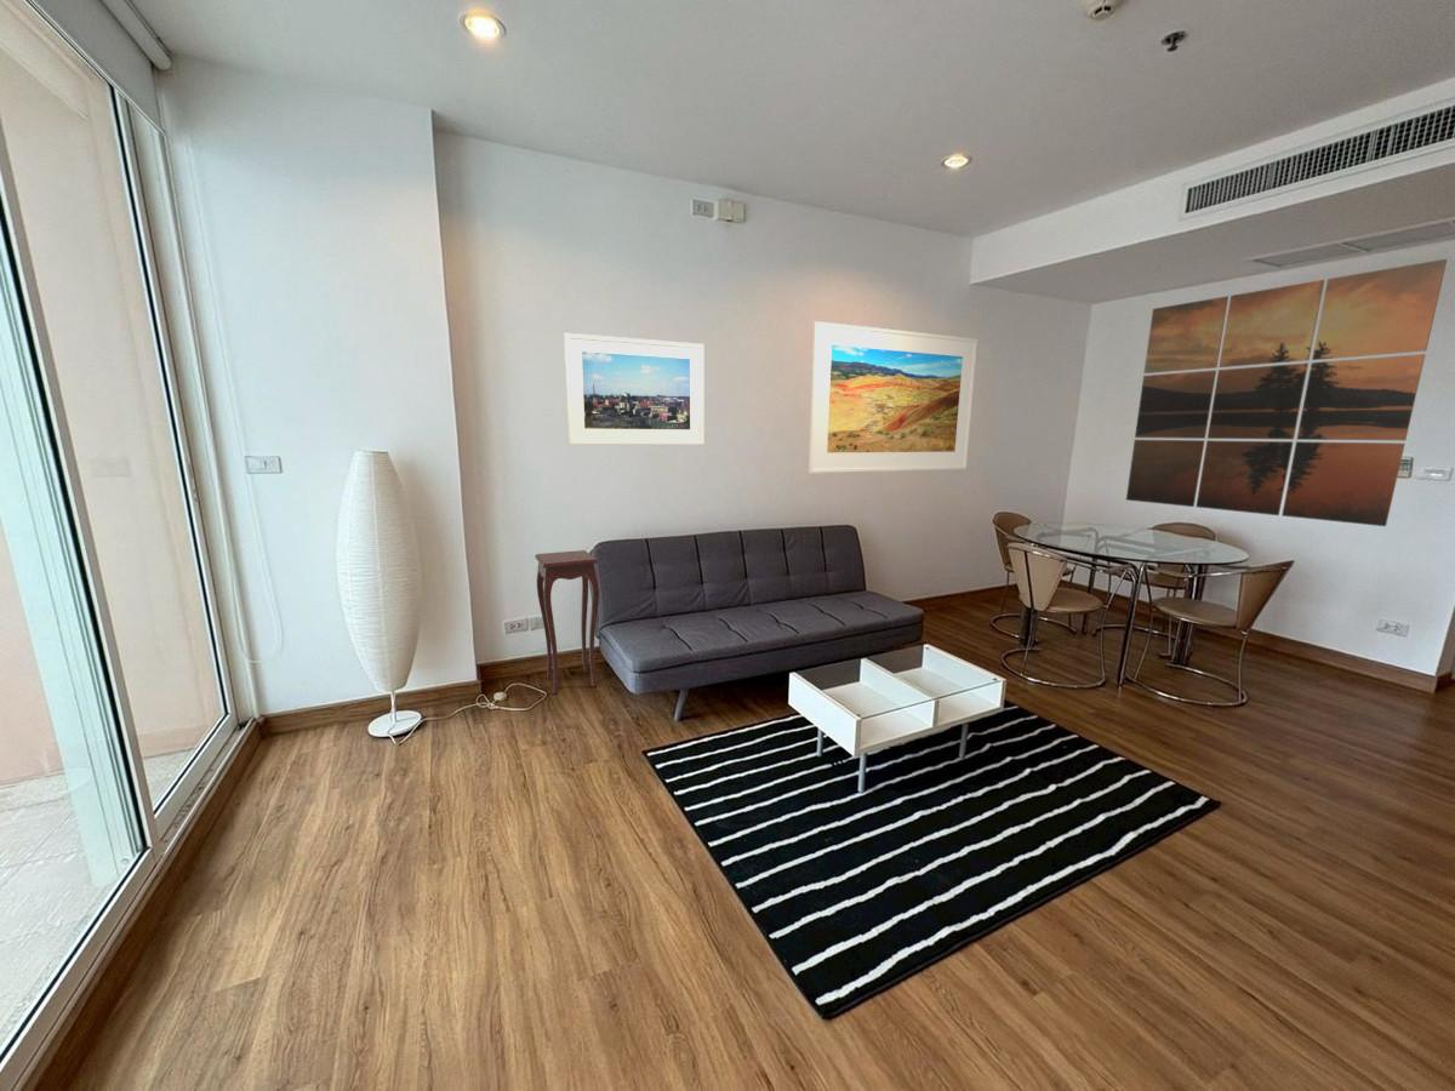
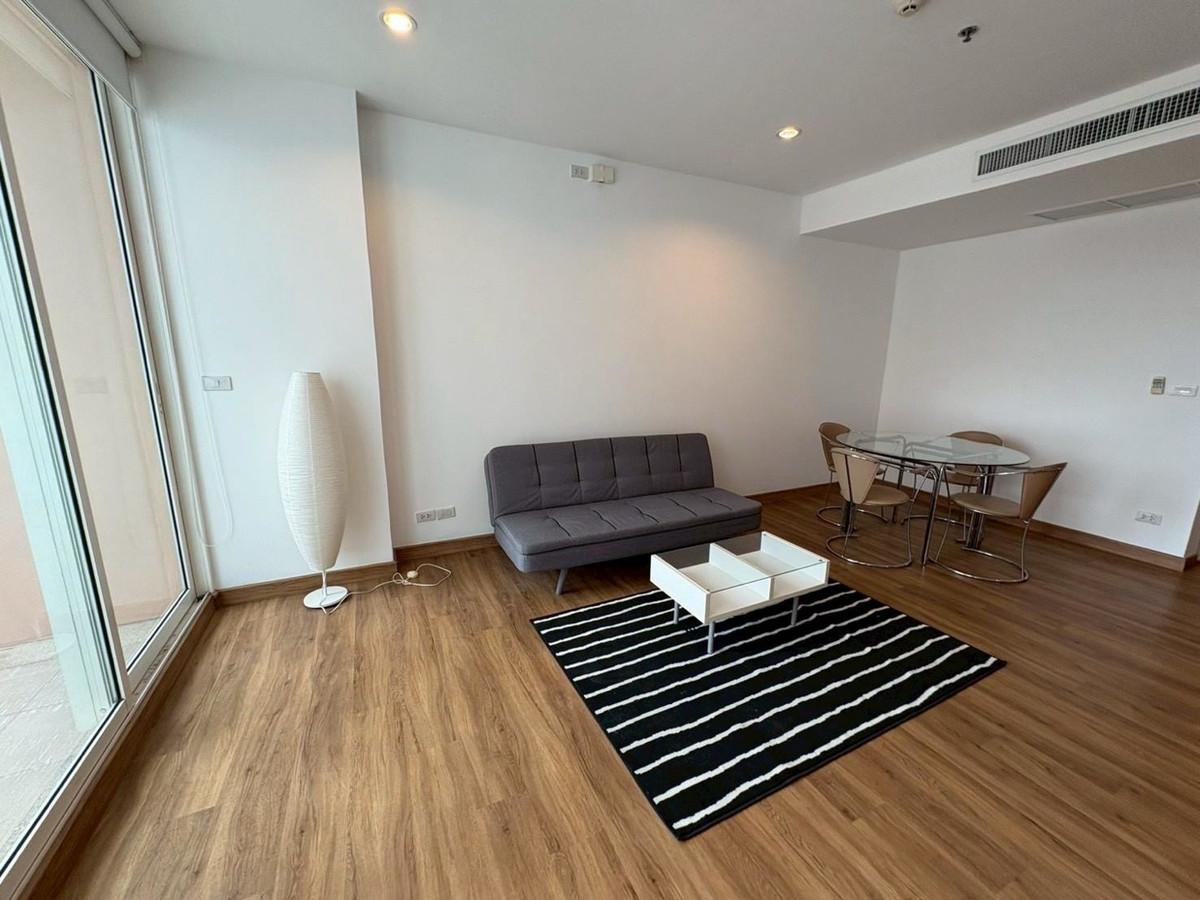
- side table [534,549,600,695]
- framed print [563,332,706,446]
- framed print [808,320,978,474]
- wall art [1125,258,1449,527]
